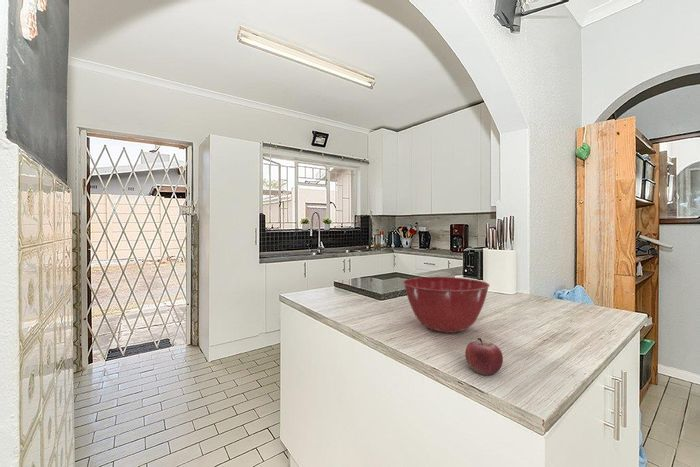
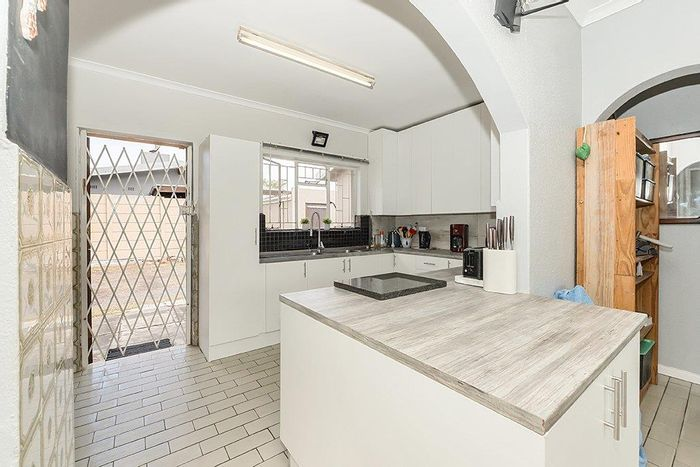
- fruit [464,336,504,376]
- mixing bowl [402,276,491,334]
